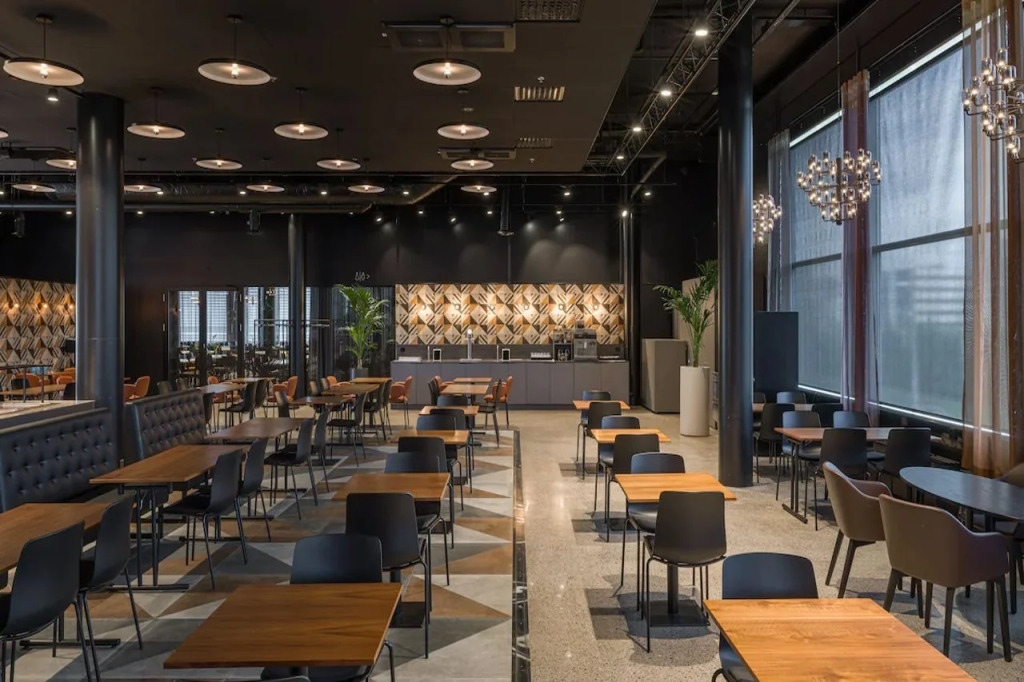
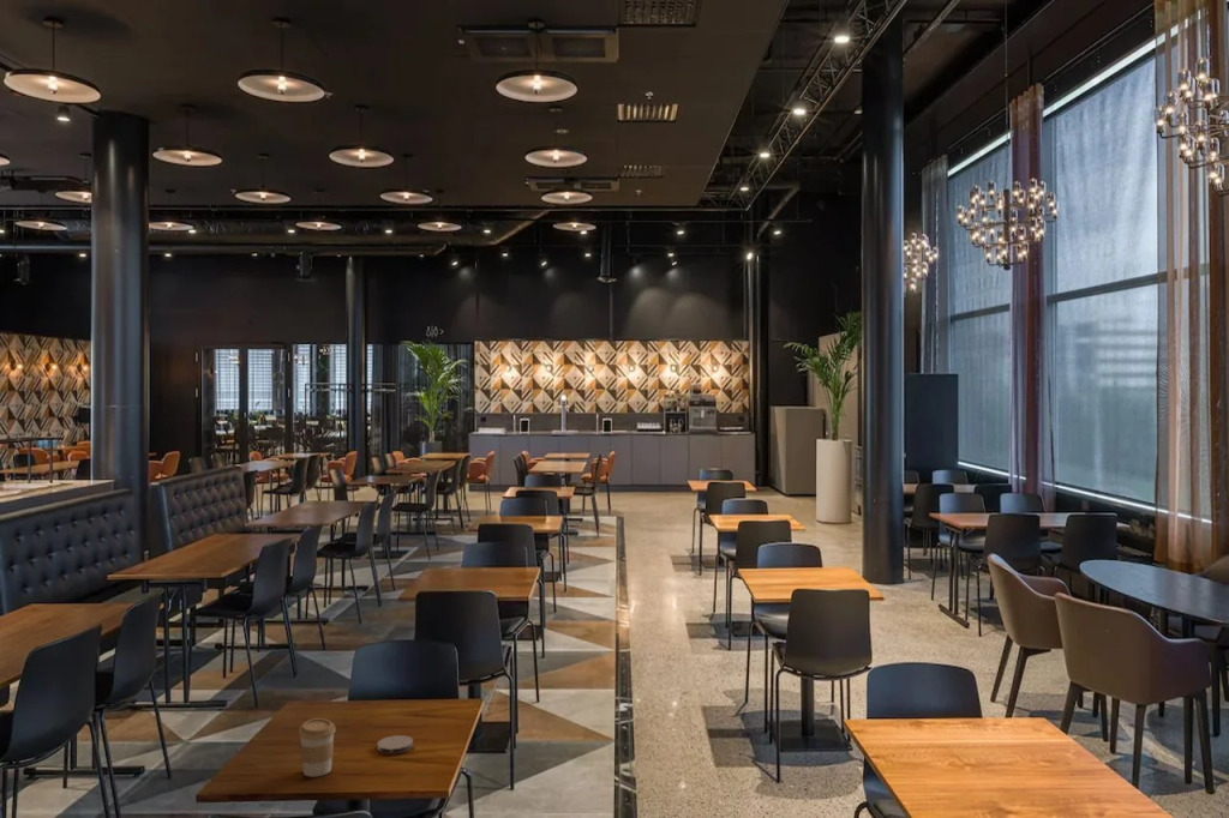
+ coffee cup [298,717,337,778]
+ coaster [377,734,414,756]
